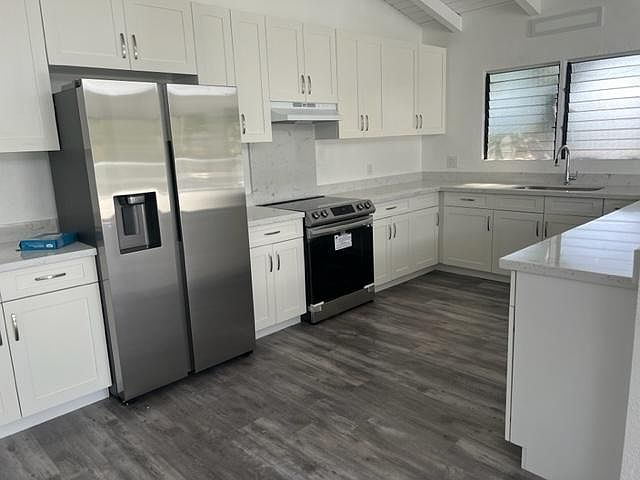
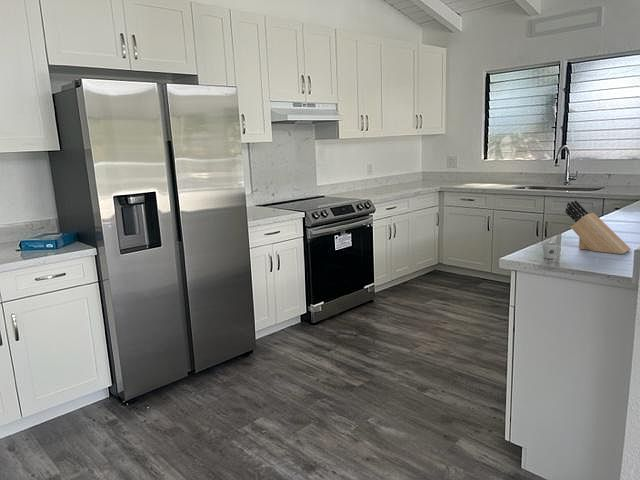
+ cup [542,241,562,260]
+ knife block [564,199,632,255]
